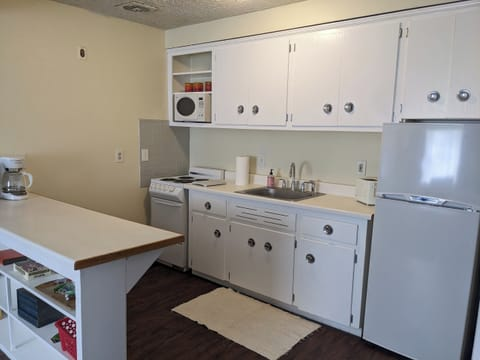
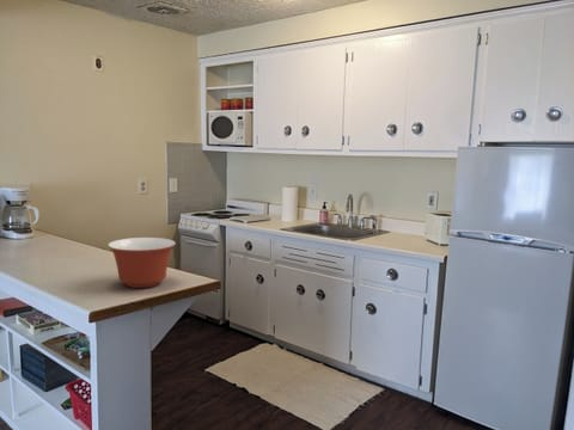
+ mixing bowl [106,236,177,289]
